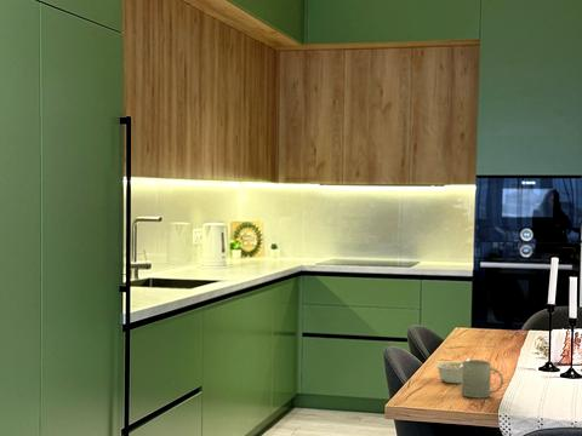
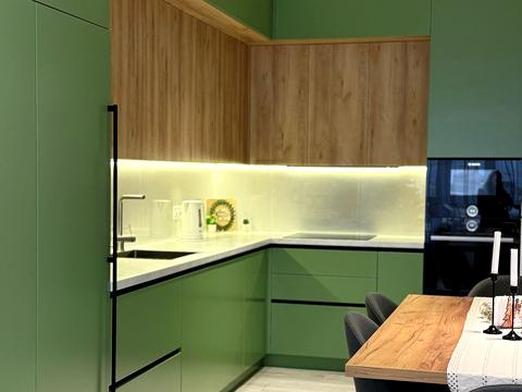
- mug [461,358,504,400]
- legume [434,357,472,384]
